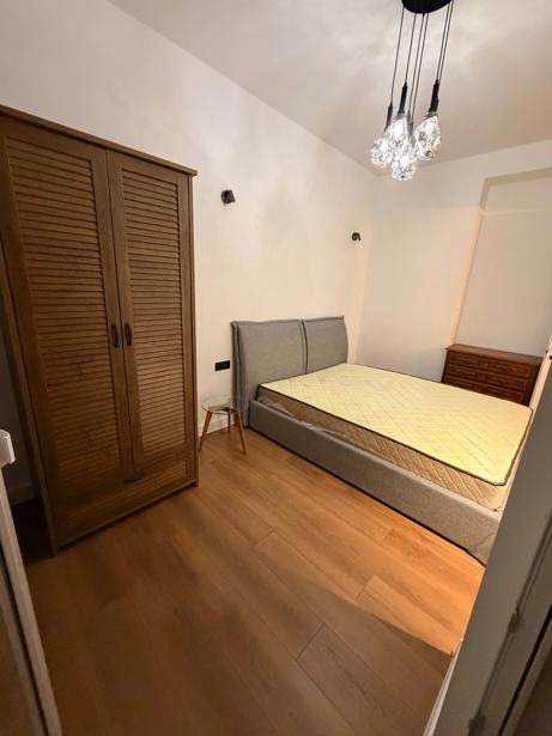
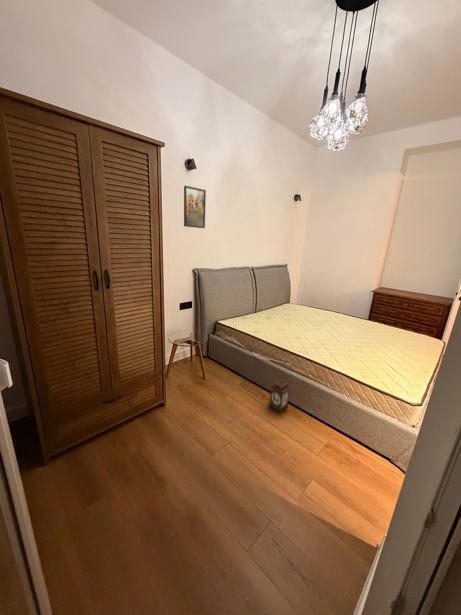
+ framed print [183,185,207,229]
+ lantern [268,374,292,413]
